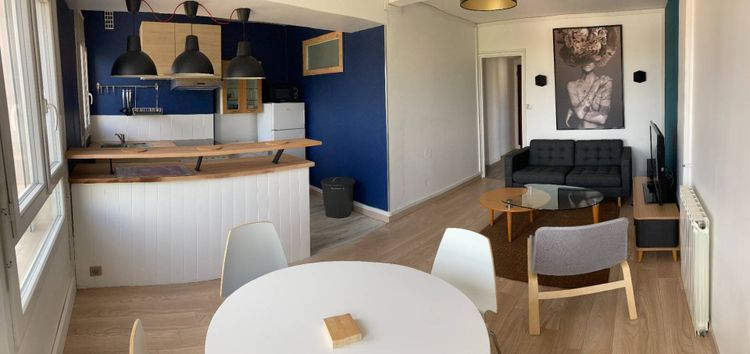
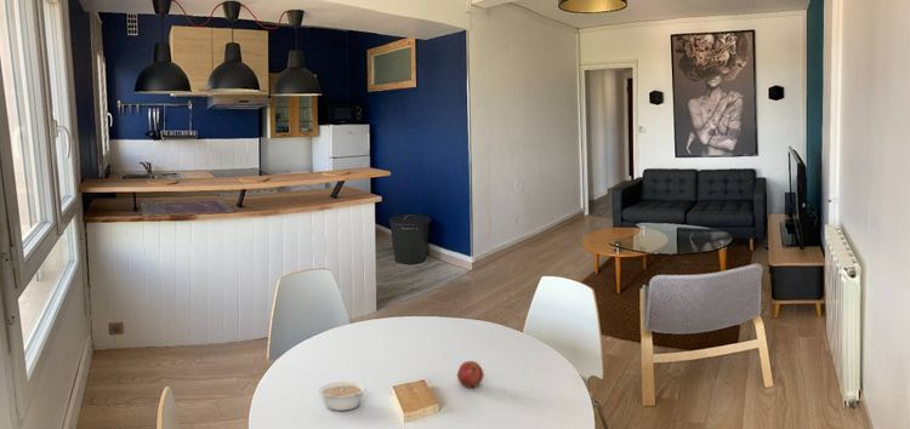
+ legume [317,381,368,412]
+ fruit [456,360,485,389]
